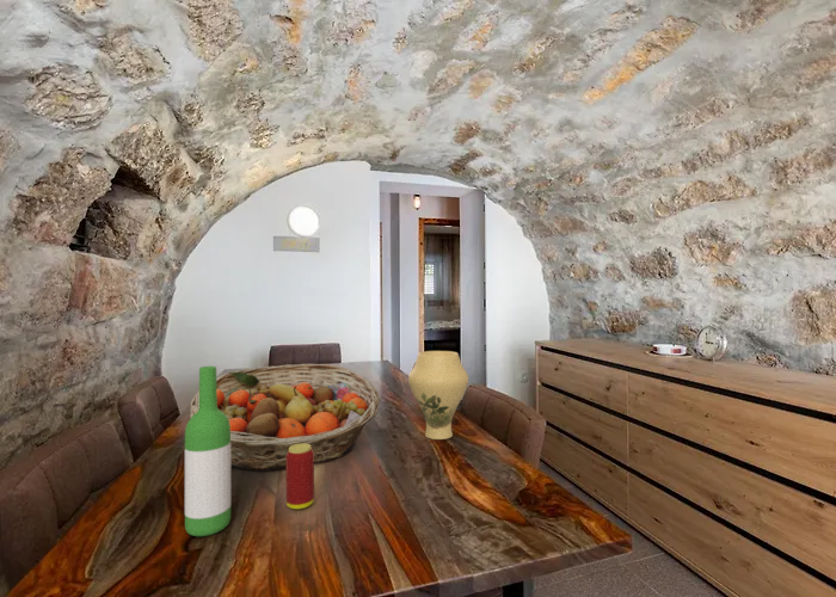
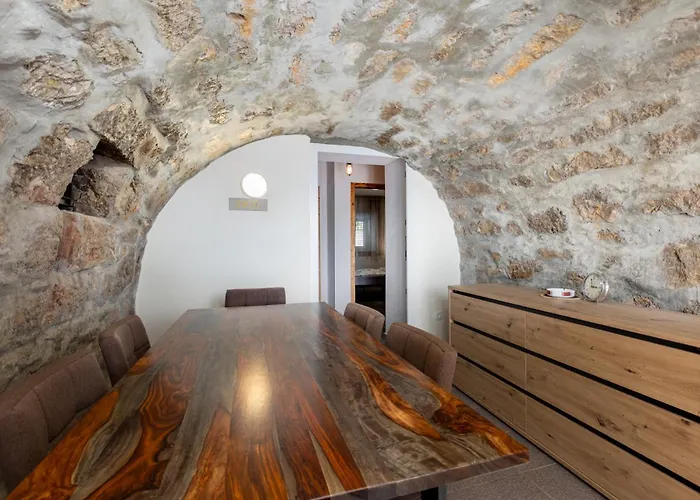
- wine bottle [184,365,232,537]
- vase [407,350,469,441]
- fruit basket [189,363,381,472]
- beverage can [285,444,315,511]
